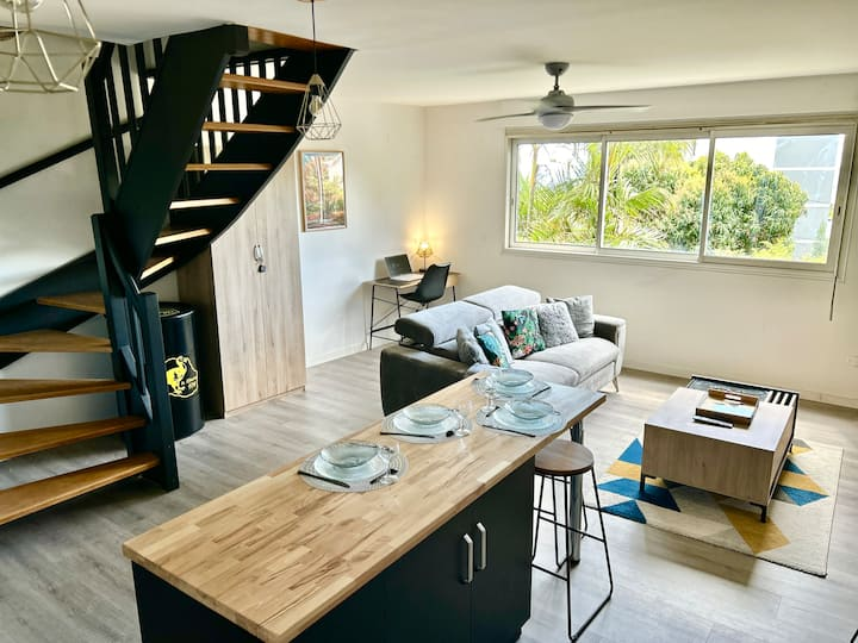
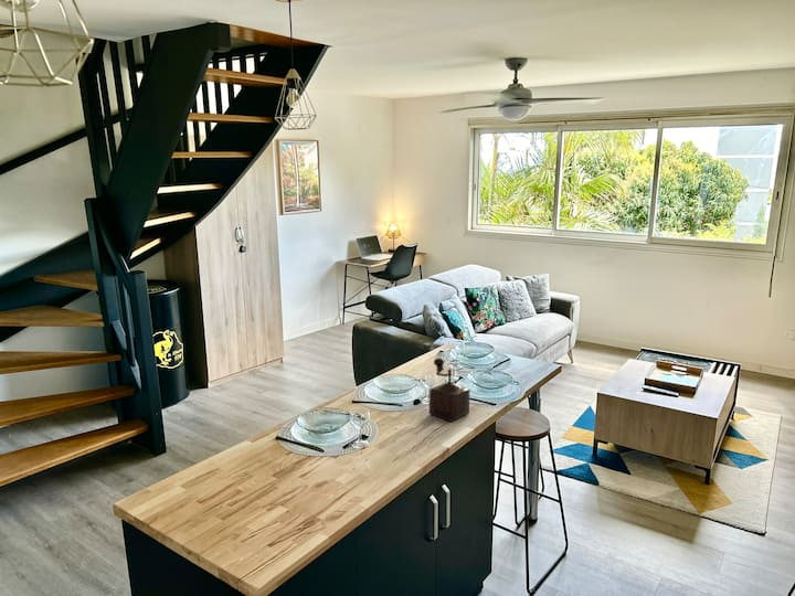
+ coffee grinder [428,356,471,423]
